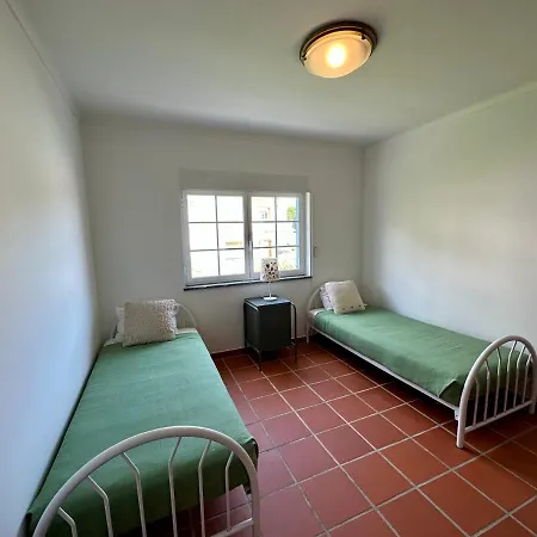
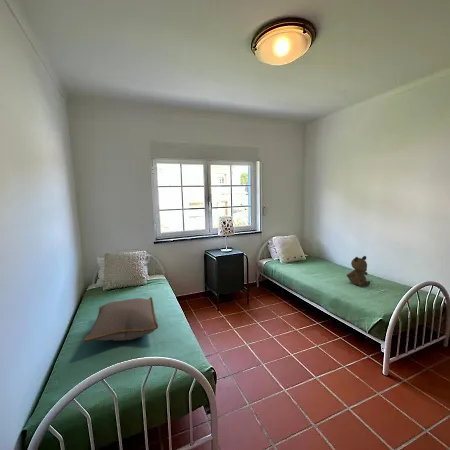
+ cushion [82,296,159,343]
+ teddy bear [346,255,371,288]
